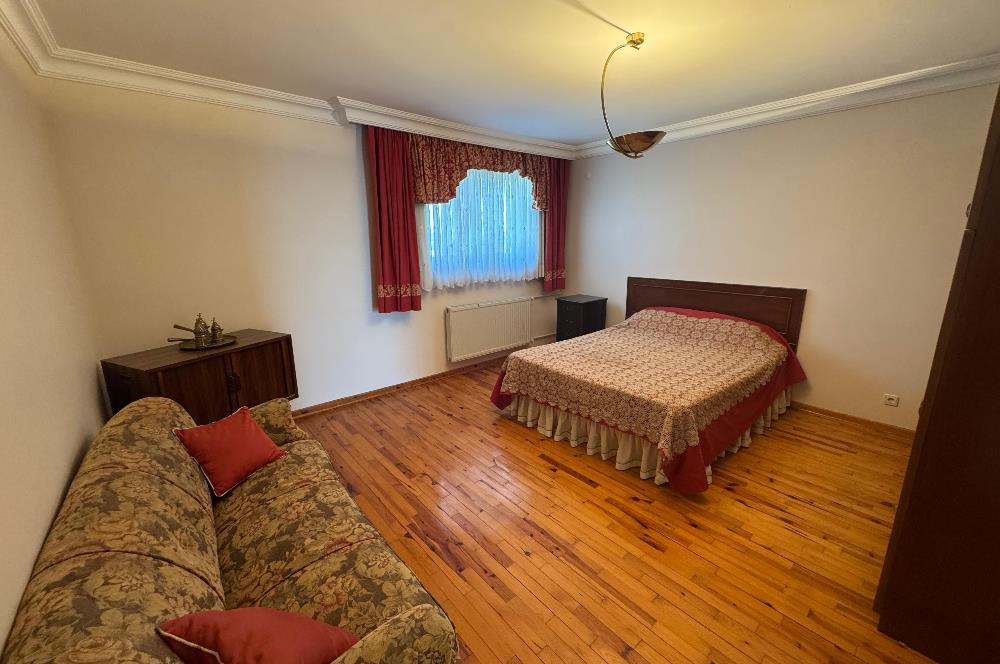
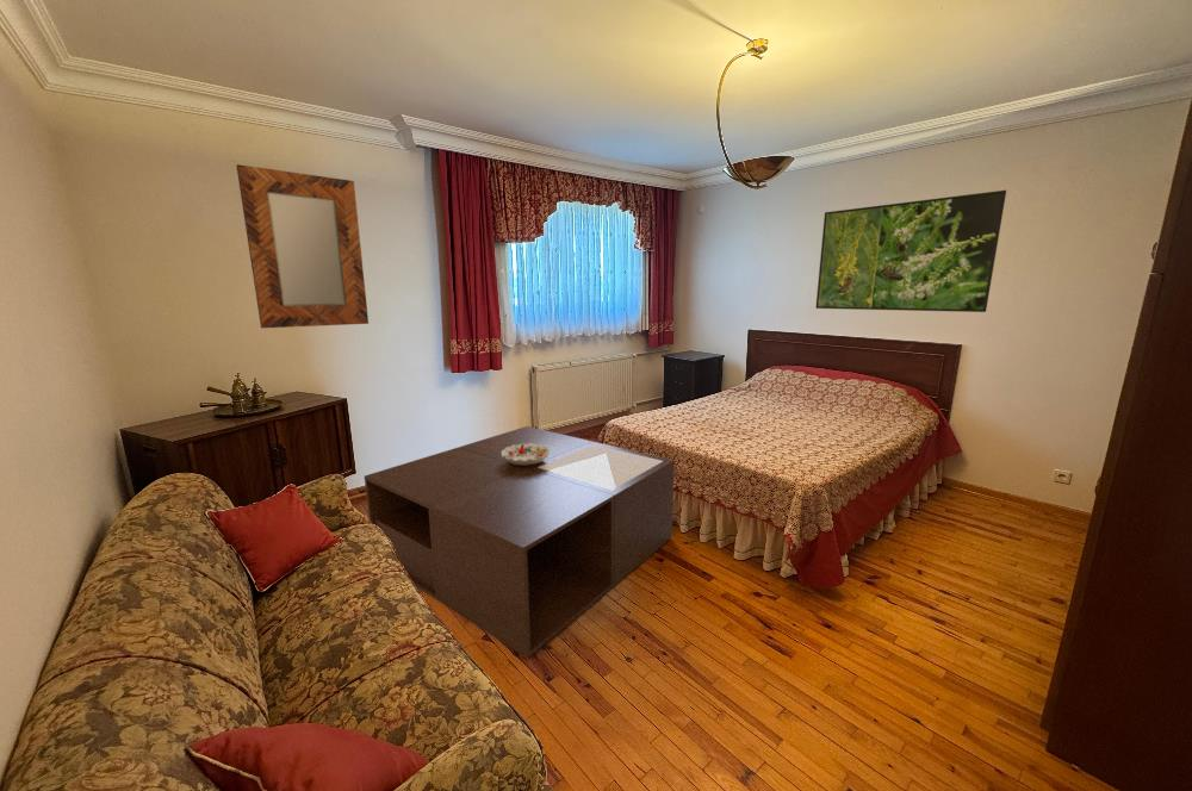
+ home mirror [235,163,370,329]
+ decorative bowl [501,443,550,466]
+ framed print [814,189,1007,313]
+ coffee table [364,425,676,659]
